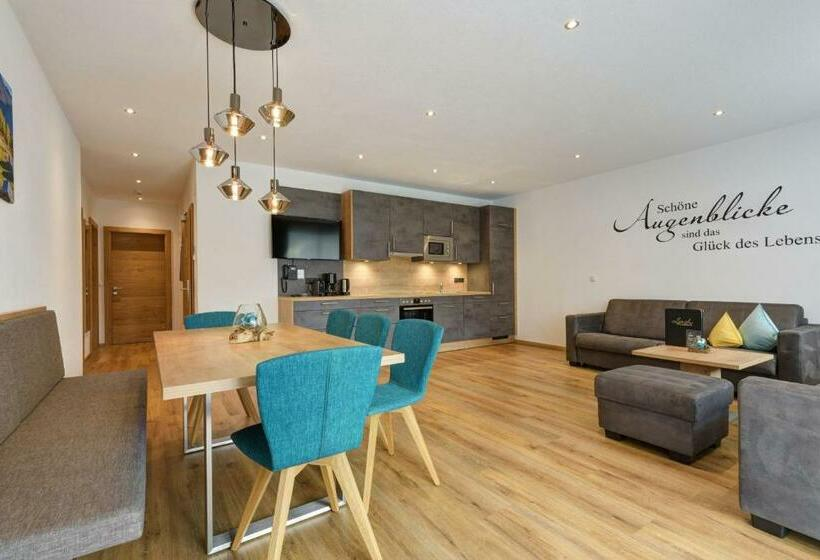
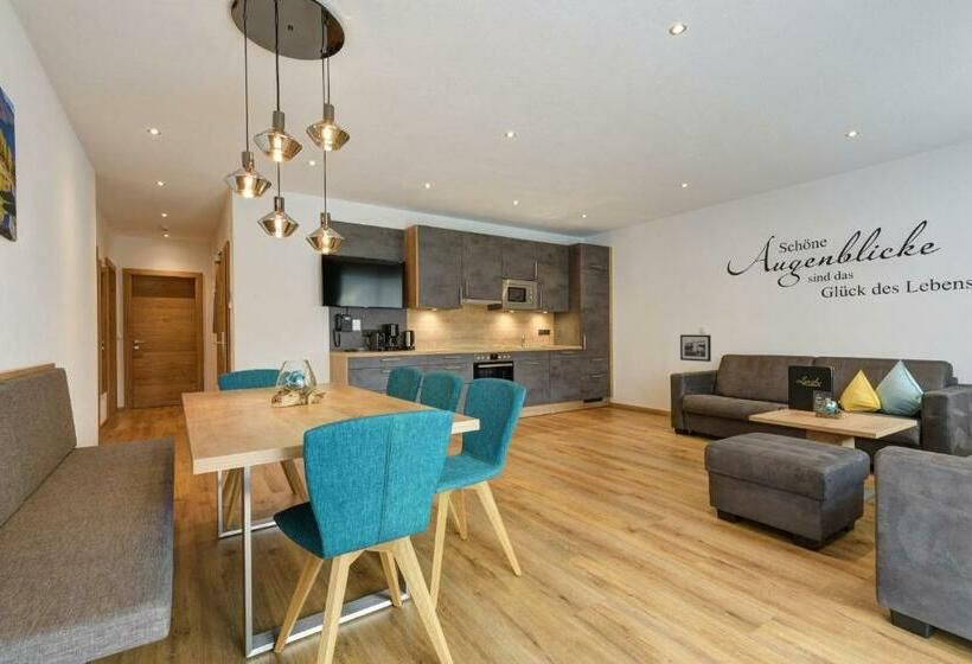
+ picture frame [679,333,712,363]
